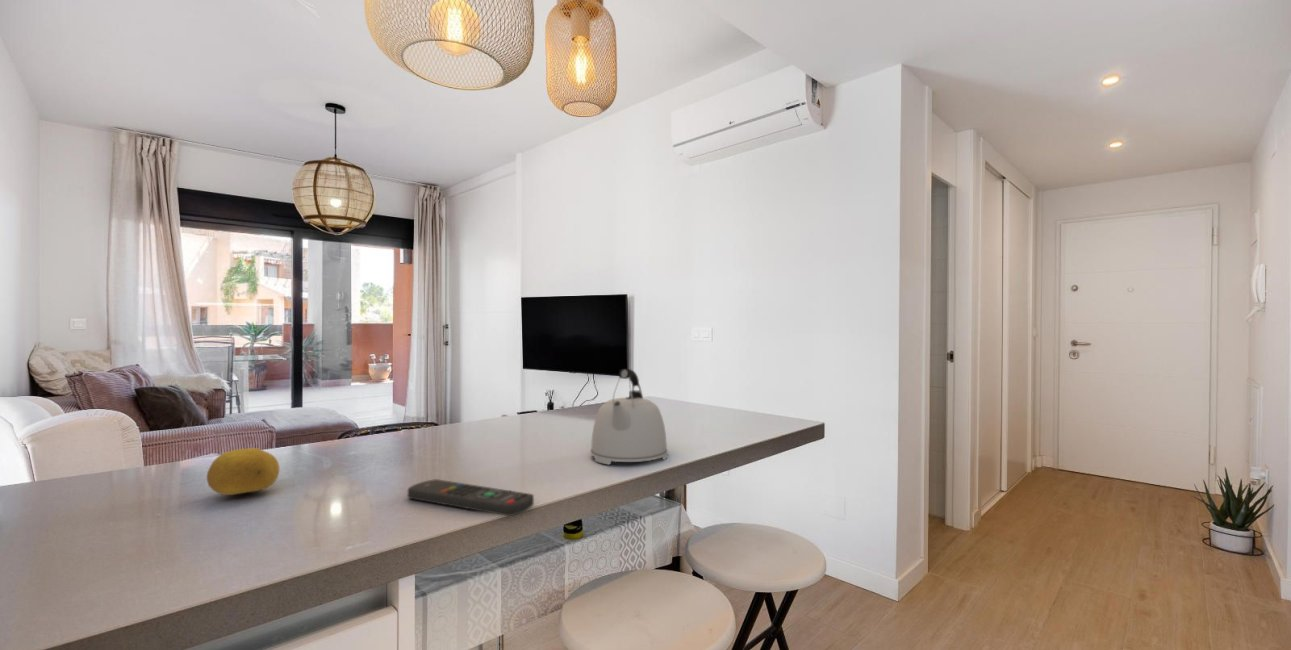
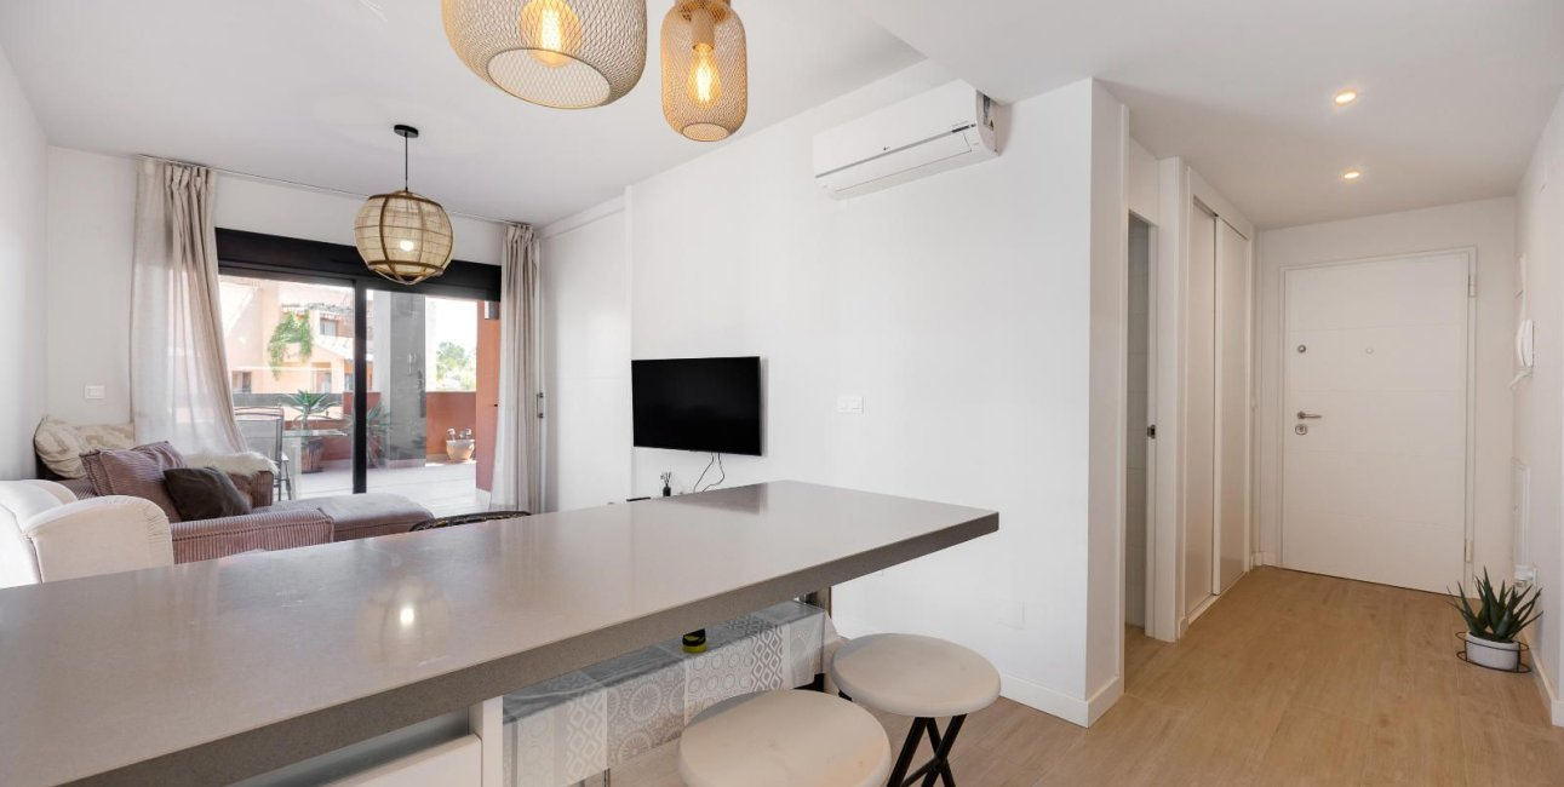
- remote control [407,478,535,517]
- kettle [589,368,669,465]
- fruit [206,447,280,496]
